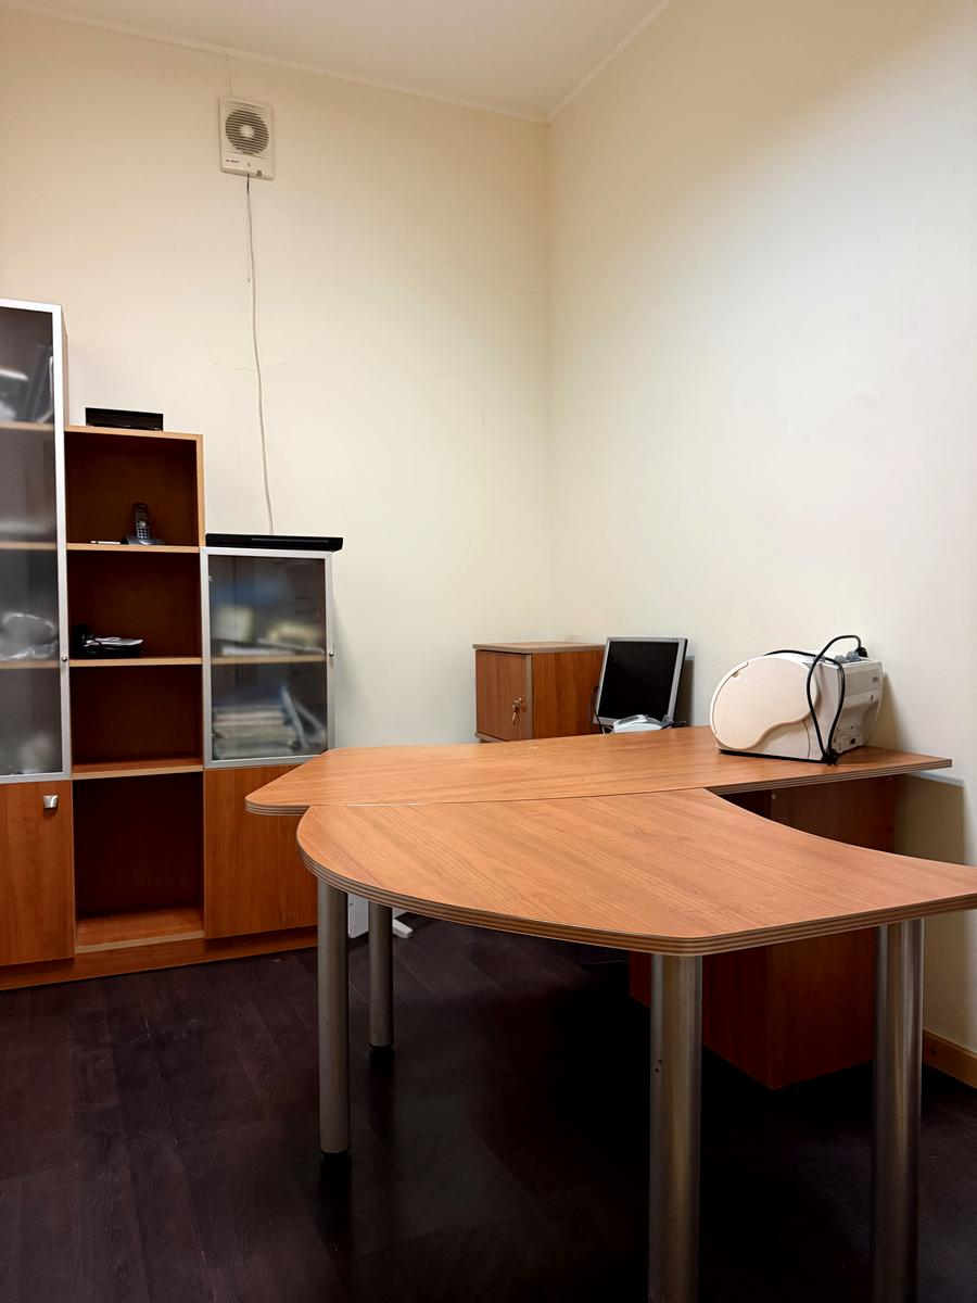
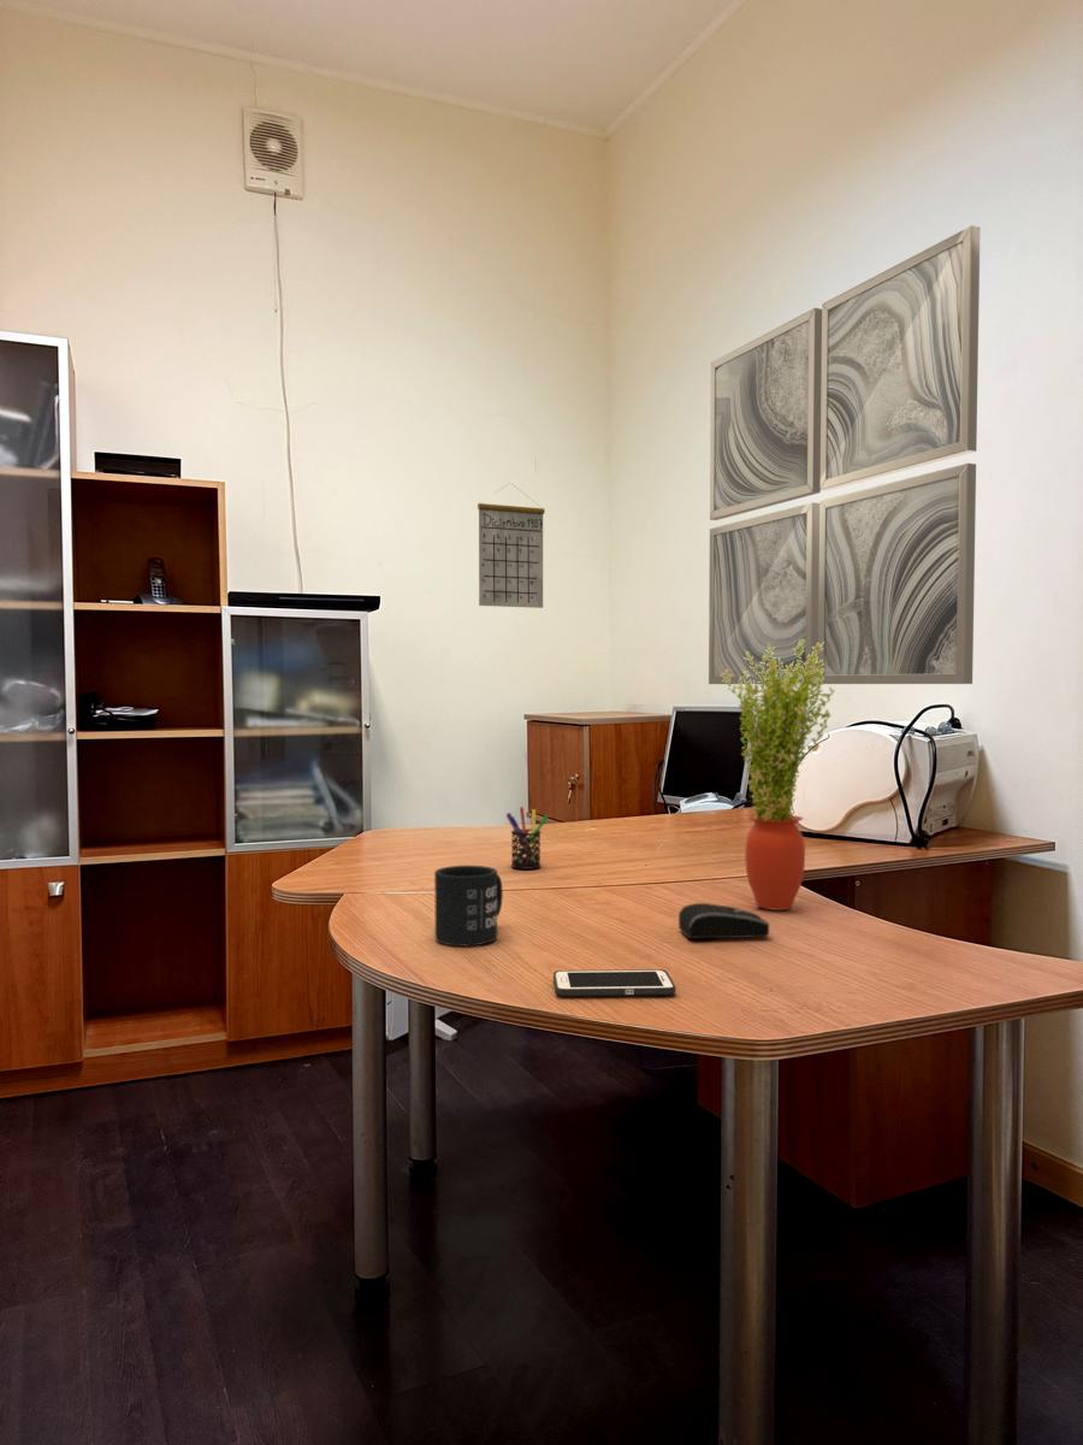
+ pen holder [505,806,549,871]
+ calendar [477,483,546,609]
+ cell phone [552,968,676,997]
+ computer mouse [677,902,770,939]
+ potted plant [721,639,836,912]
+ wall art [708,224,982,685]
+ mug [433,865,504,946]
